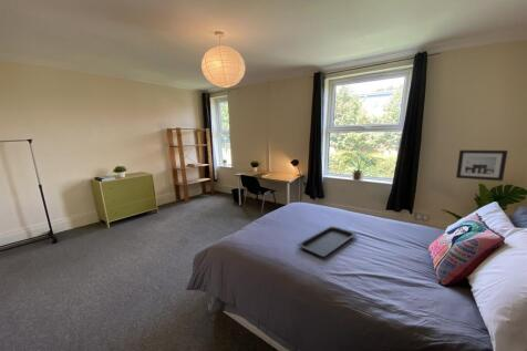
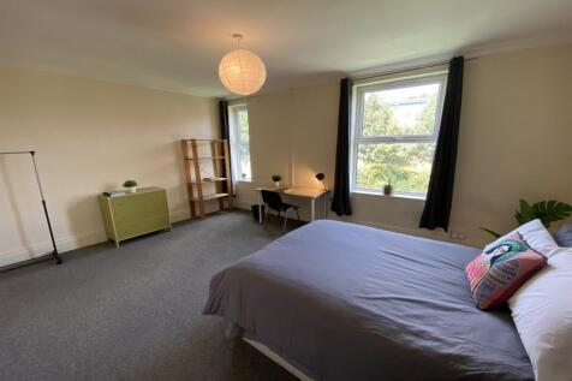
- serving tray [297,225,358,258]
- wall art [455,149,509,182]
